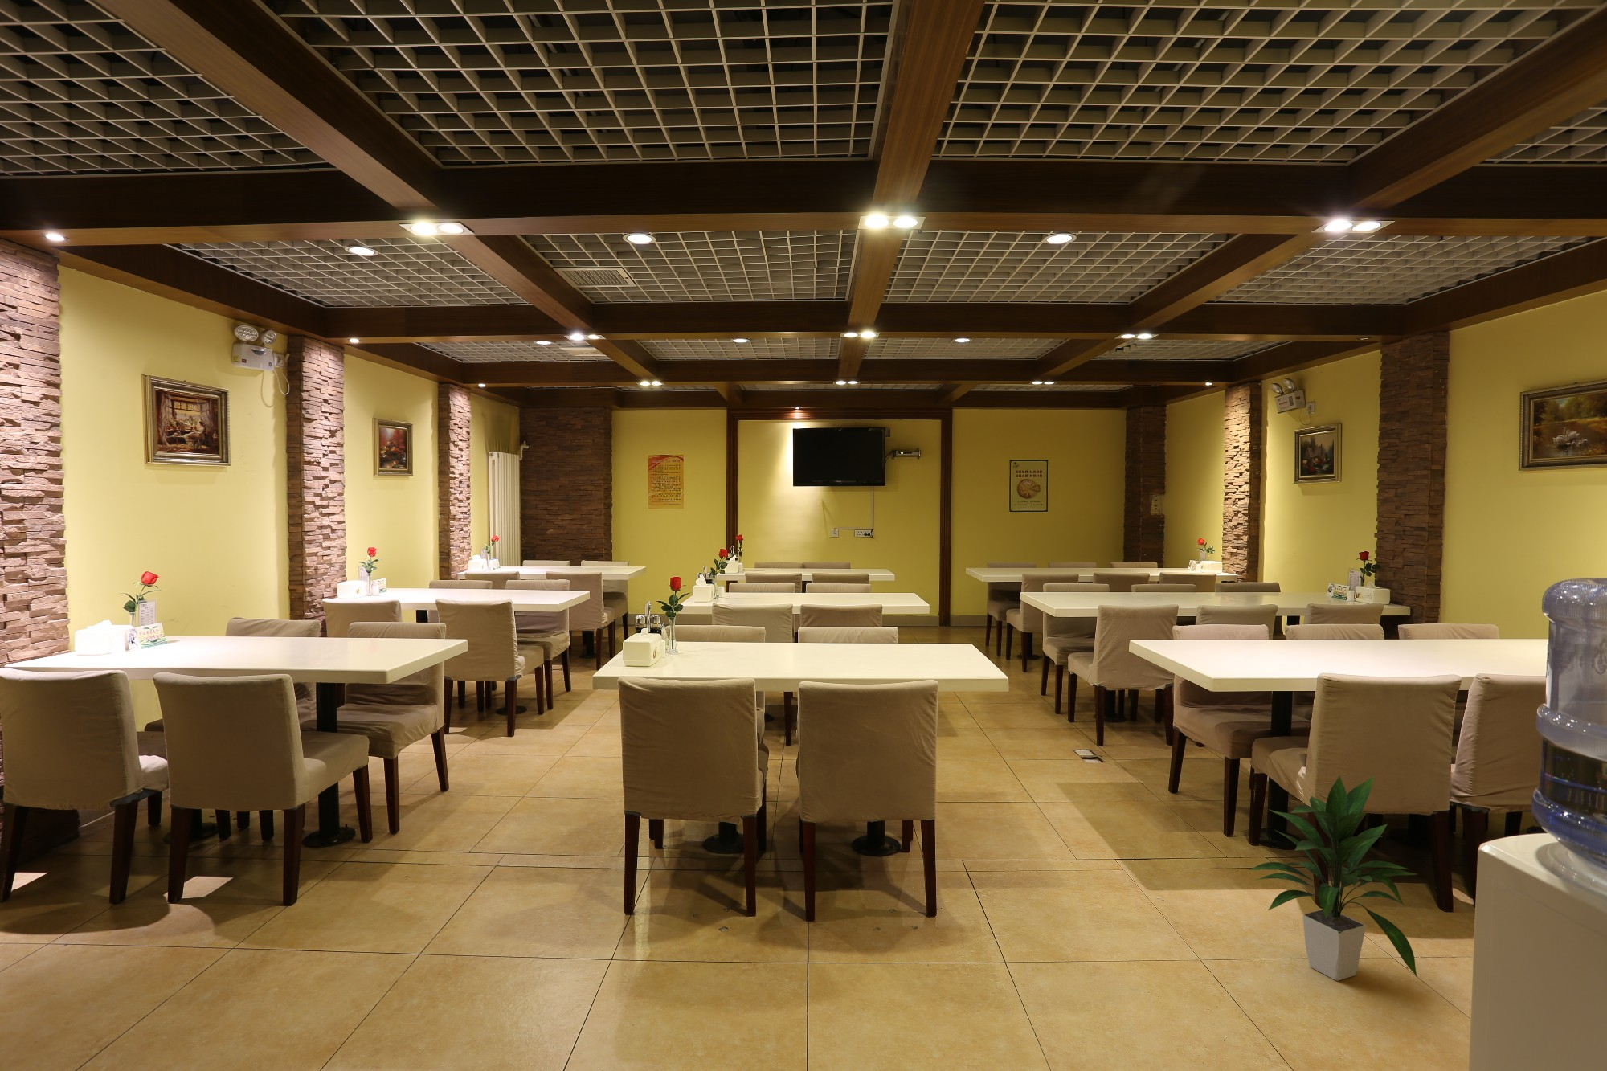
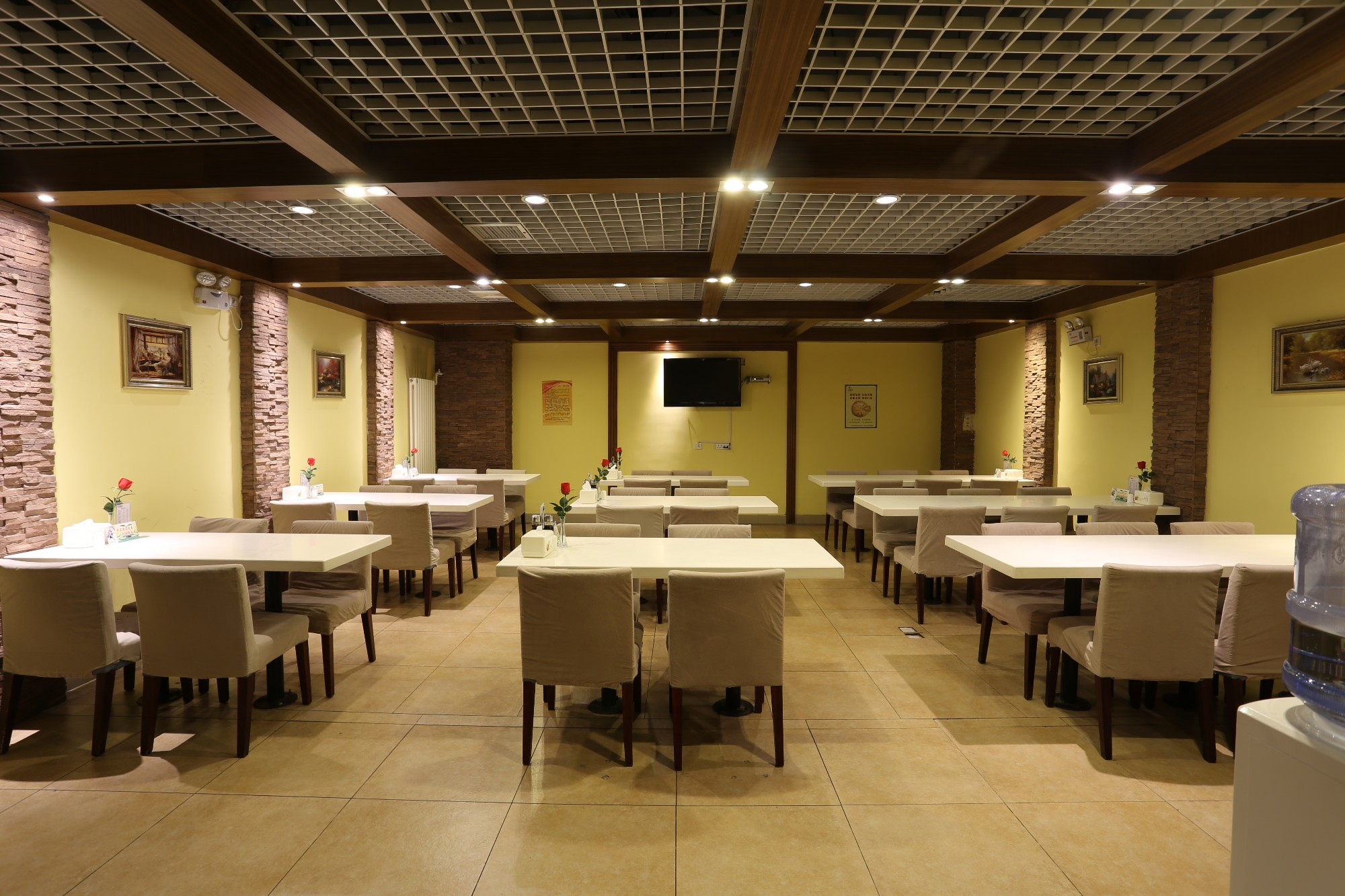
- indoor plant [1247,775,1418,981]
